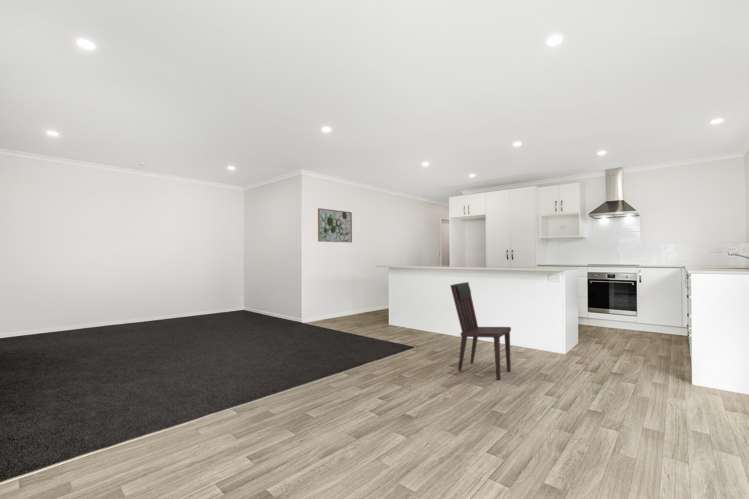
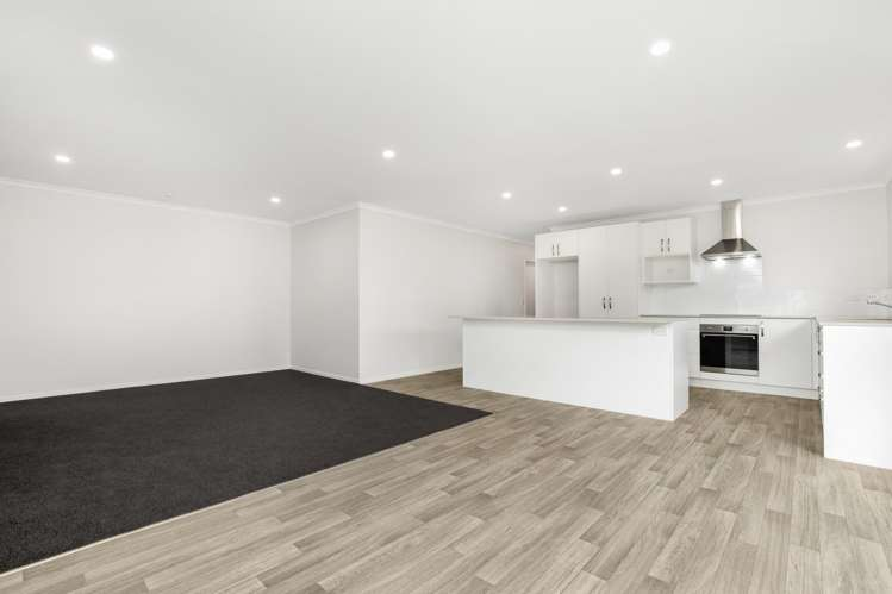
- dining chair [449,281,512,381]
- wall art [317,207,353,243]
